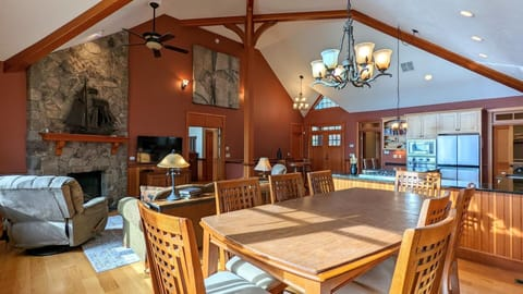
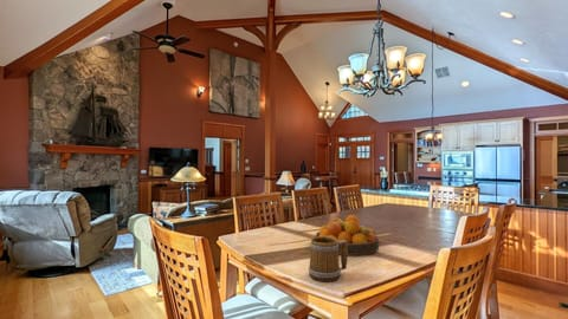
+ fruit bowl [314,214,380,256]
+ mug [308,236,348,282]
